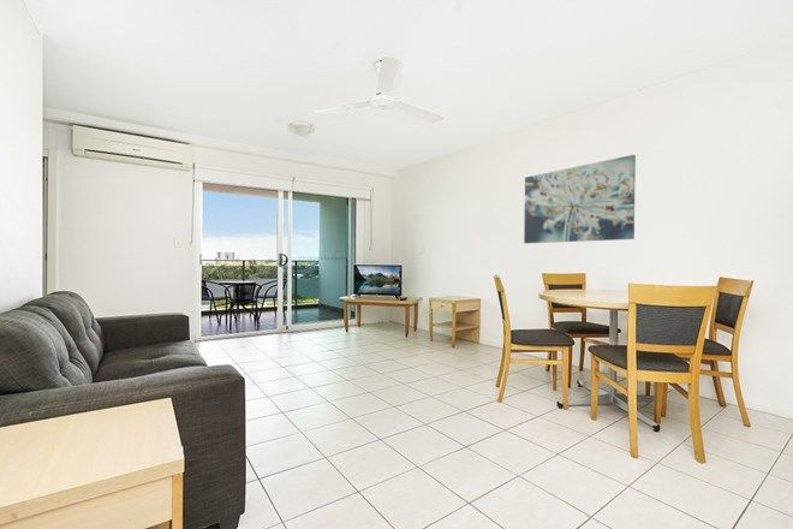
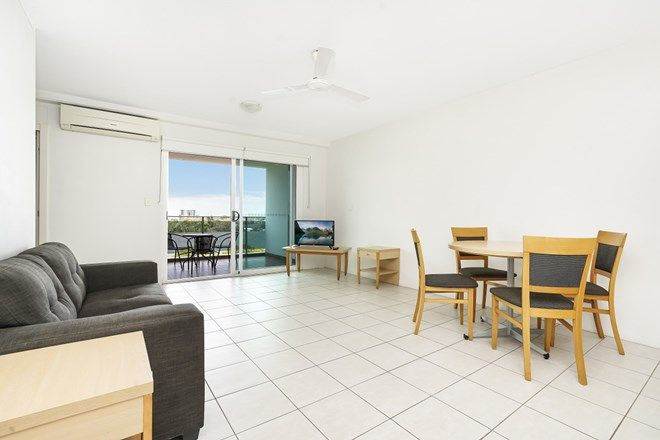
- wall art [523,154,637,244]
